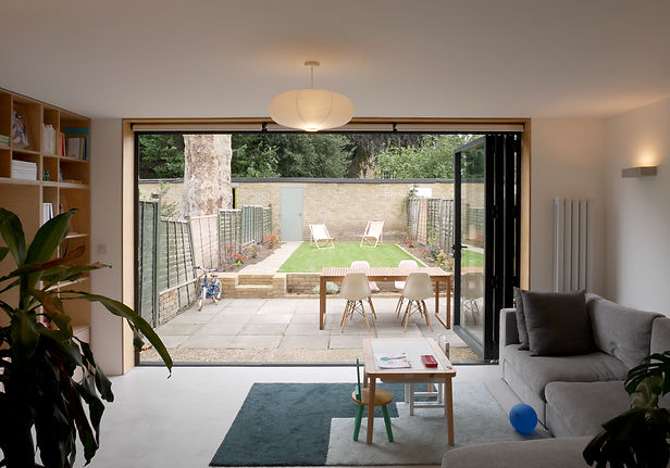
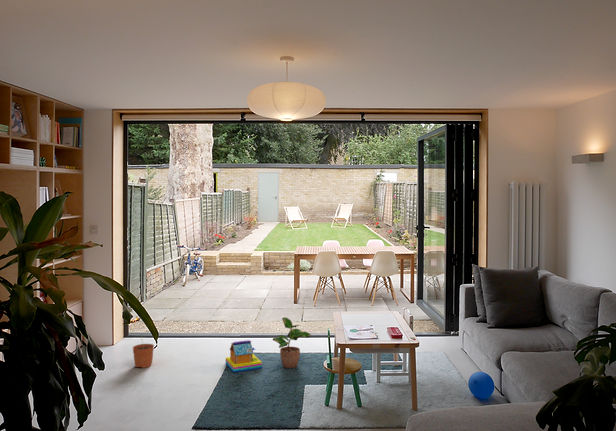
+ plant pot [132,335,155,369]
+ toy house [225,339,263,373]
+ potted plant [272,316,312,369]
